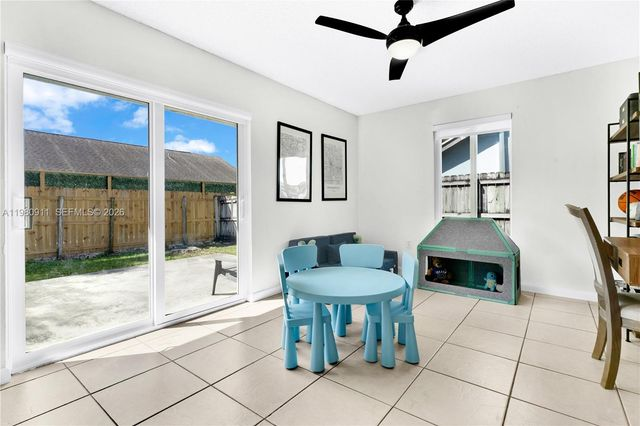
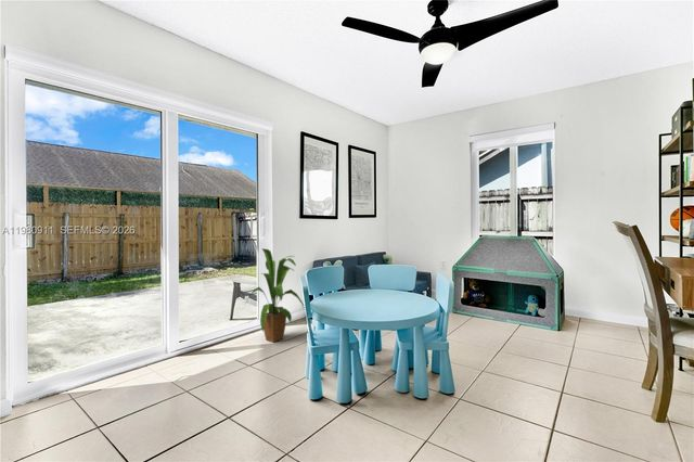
+ house plant [243,247,306,343]
